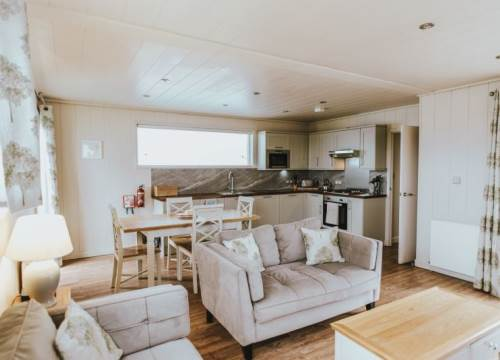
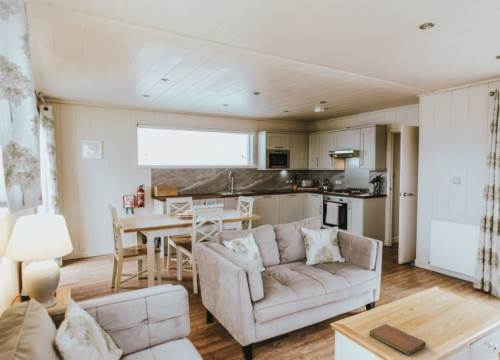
+ notebook [368,323,427,356]
